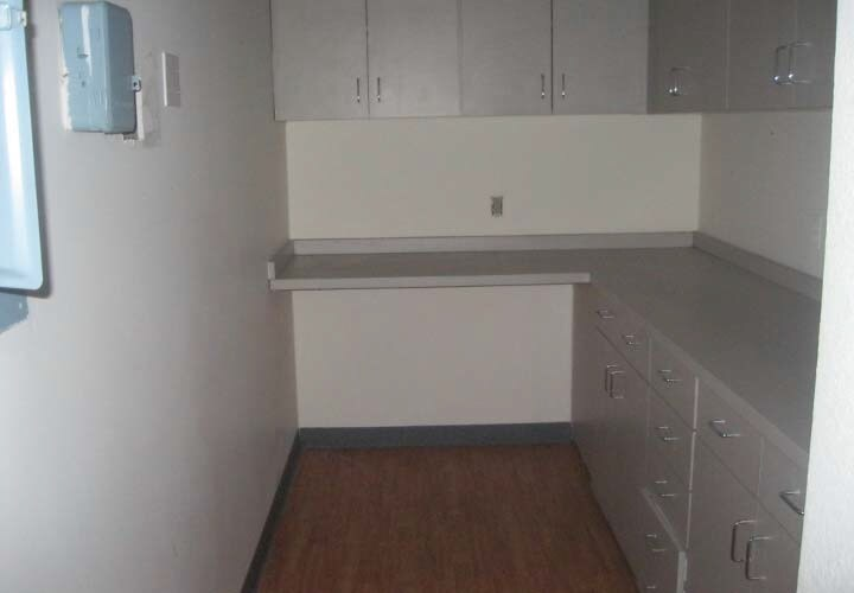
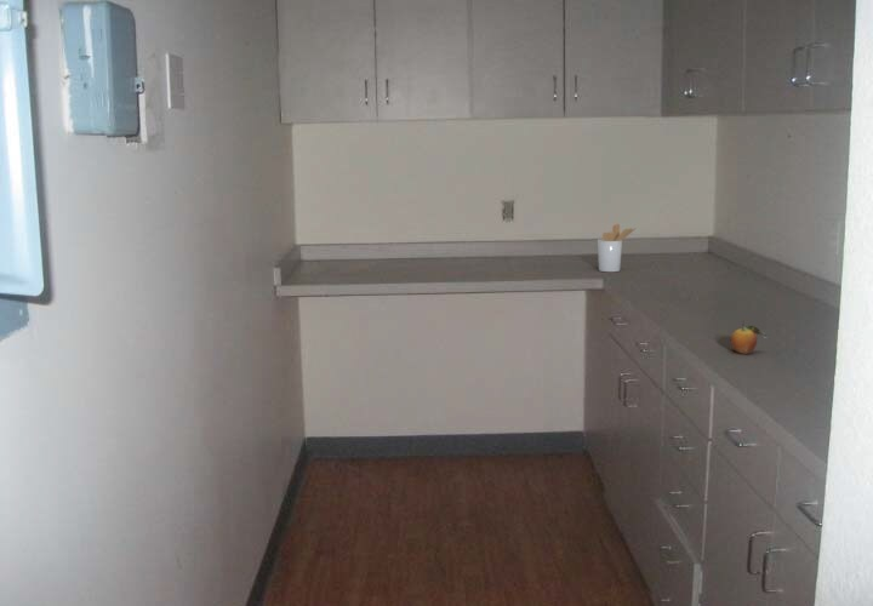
+ fruit [730,319,769,355]
+ utensil holder [597,223,637,273]
